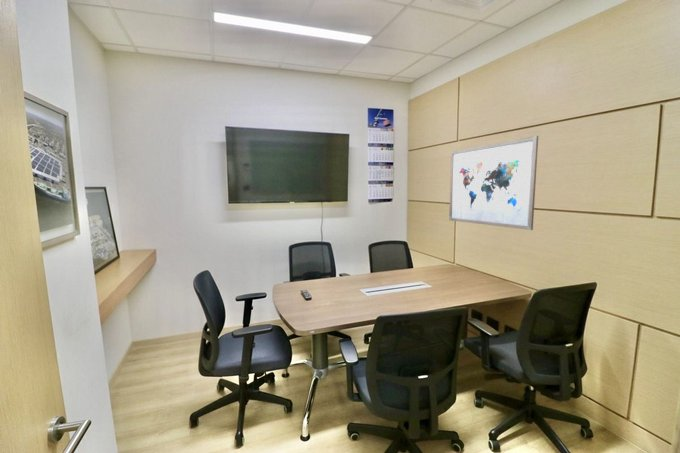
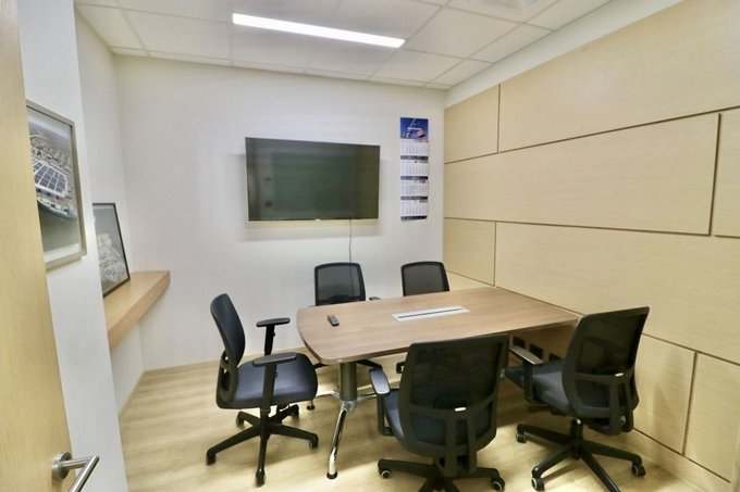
- wall art [448,135,539,231]
